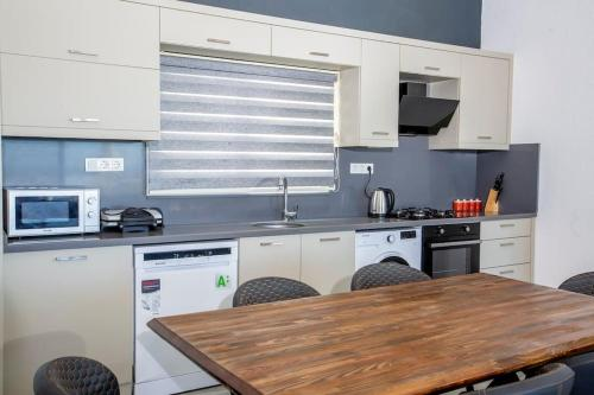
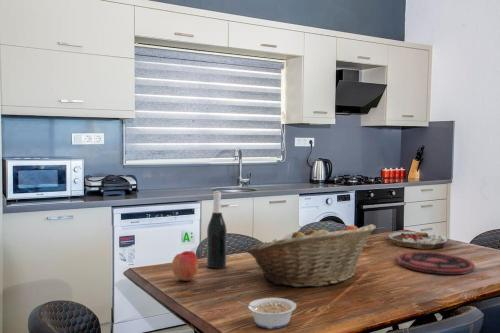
+ legume [237,297,297,330]
+ wine bottle [206,190,228,269]
+ plate [388,231,449,250]
+ plate [396,251,476,275]
+ fruit basket [246,223,377,288]
+ apple [171,250,199,282]
